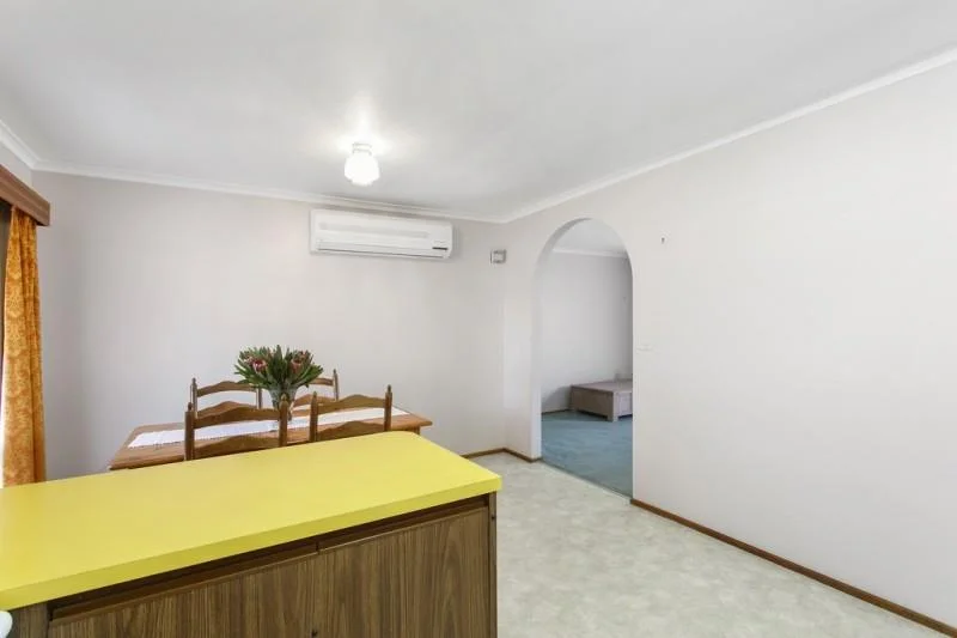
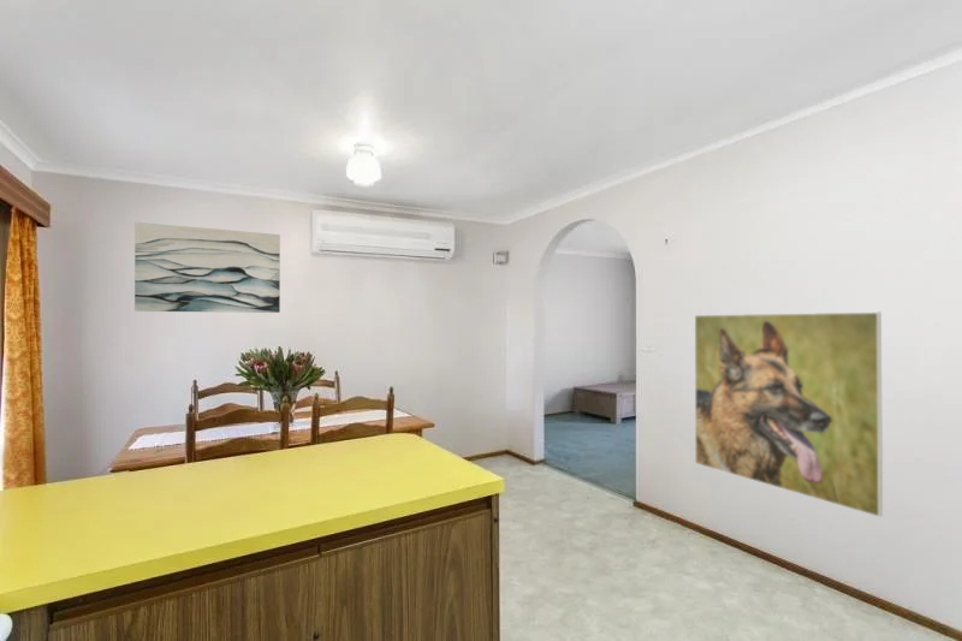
+ wall art [133,221,281,314]
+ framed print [694,311,884,518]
